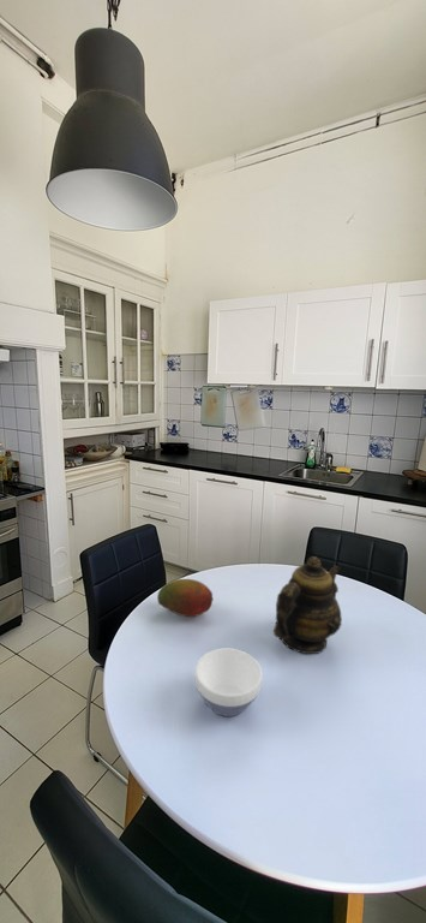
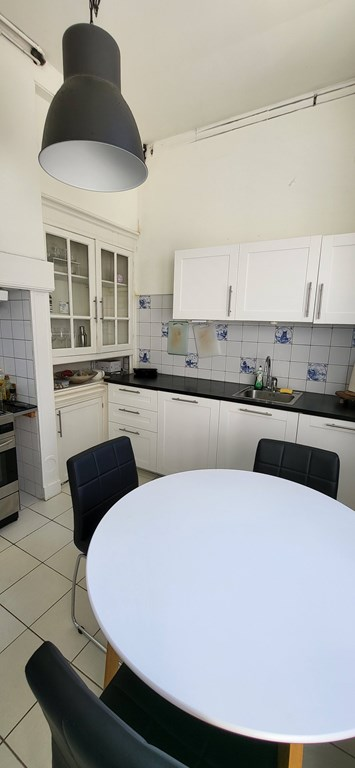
- bowl [194,648,264,717]
- teapot [272,555,343,655]
- fruit [156,578,215,618]
